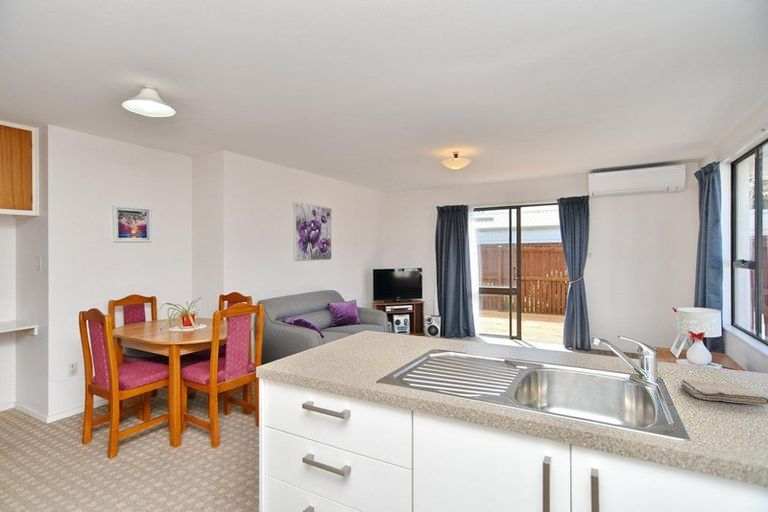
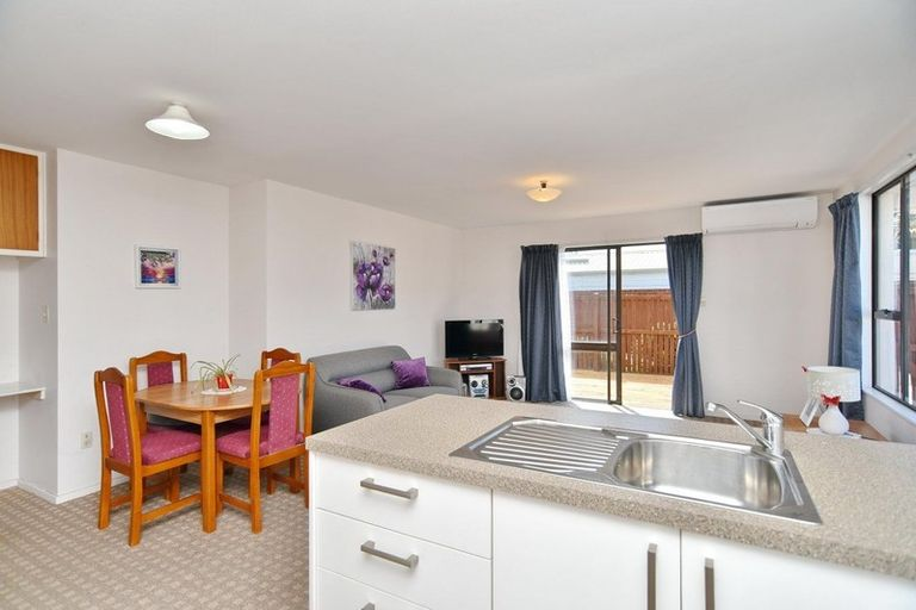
- washcloth [679,379,768,406]
